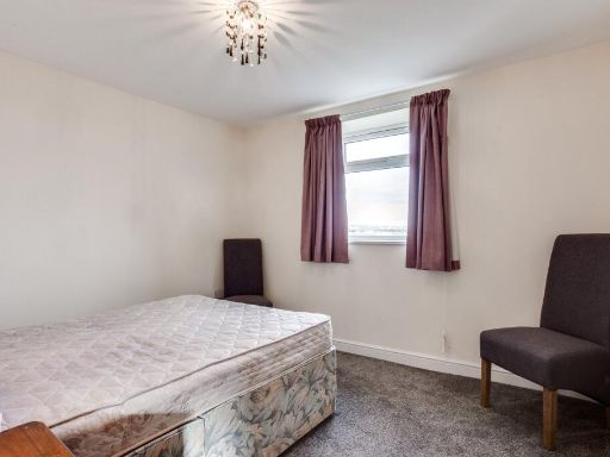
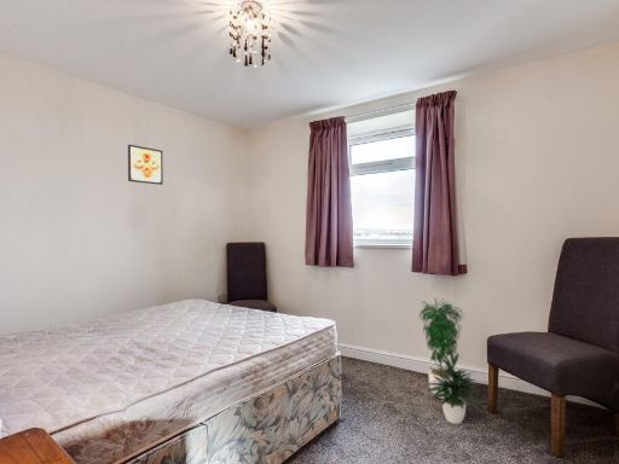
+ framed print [127,144,164,186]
+ potted plant [417,298,478,425]
